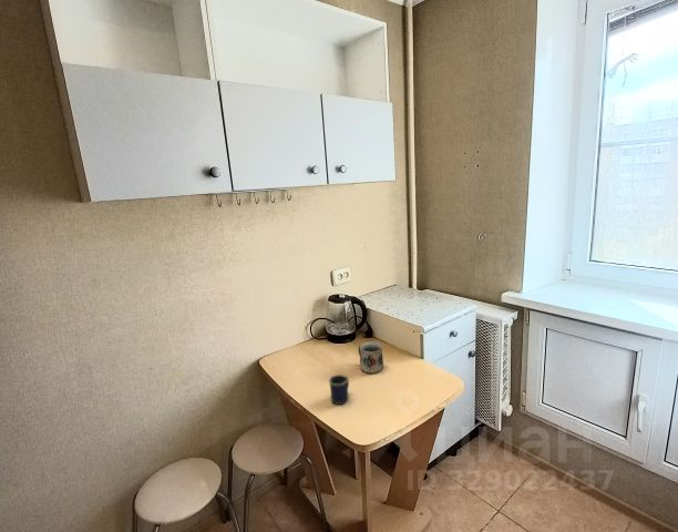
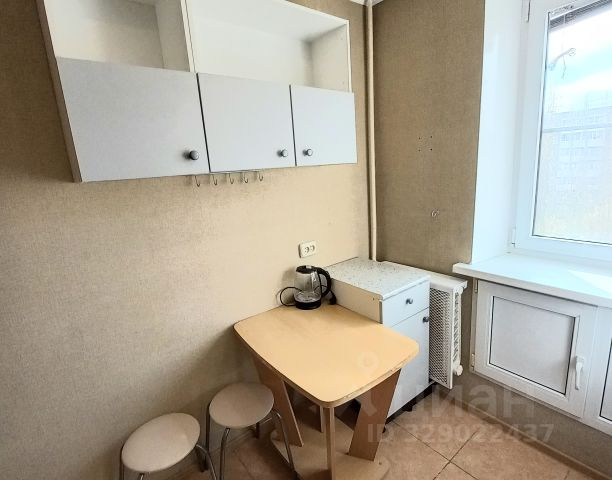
- mug [328,374,350,406]
- mug [358,340,384,375]
